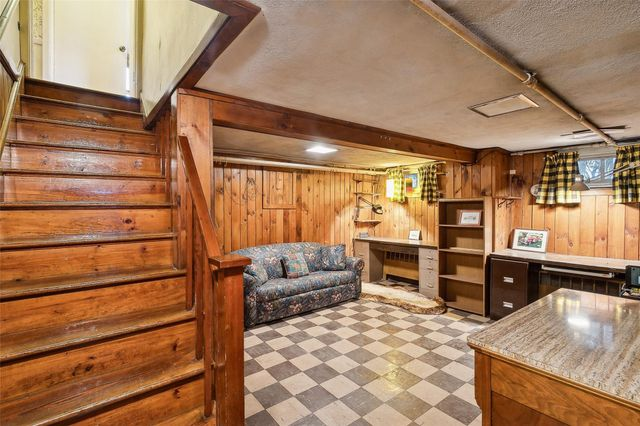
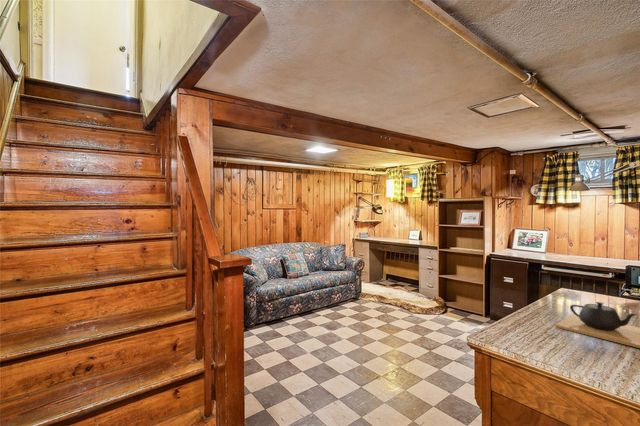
+ teapot [555,301,640,349]
